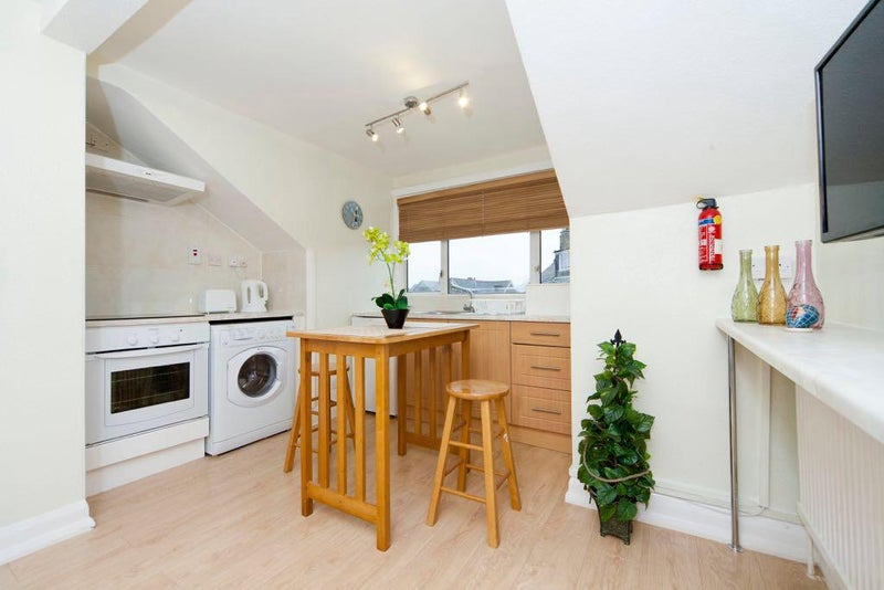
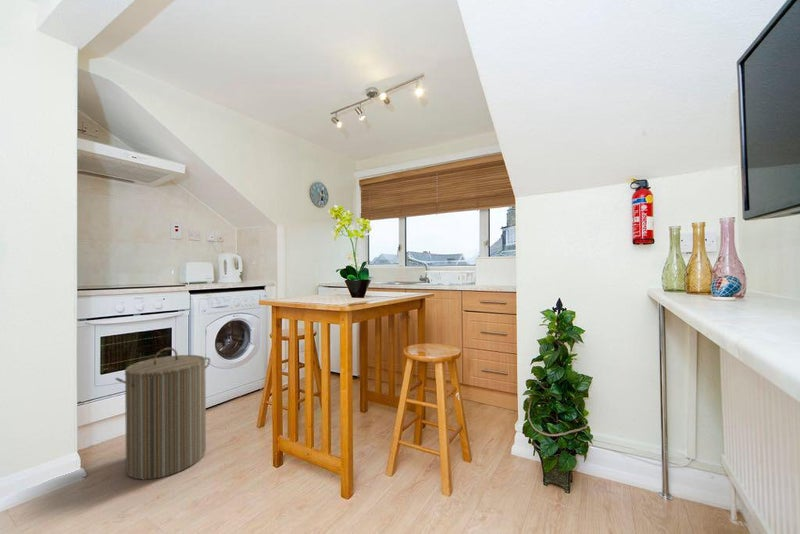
+ laundry hamper [115,347,211,481]
